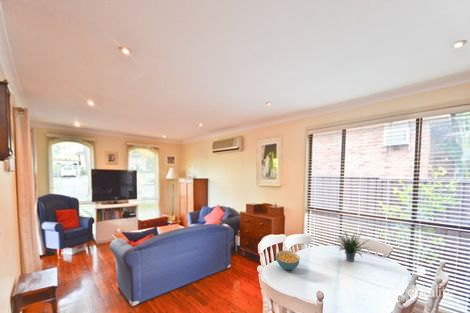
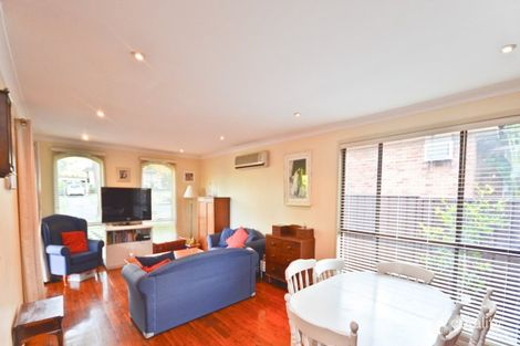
- potted plant [330,227,372,263]
- cereal bowl [275,250,301,271]
